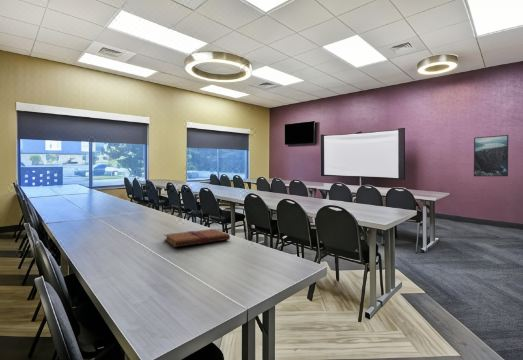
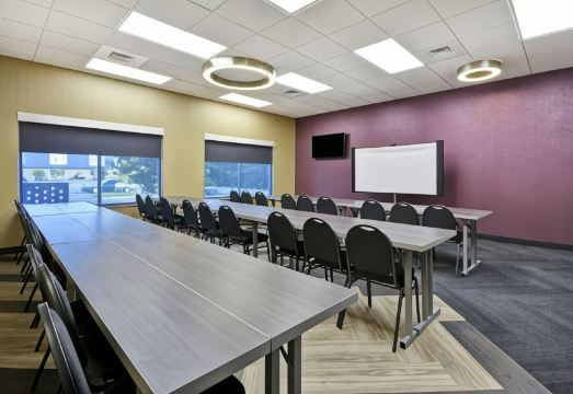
- book [163,228,231,248]
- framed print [473,134,509,177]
